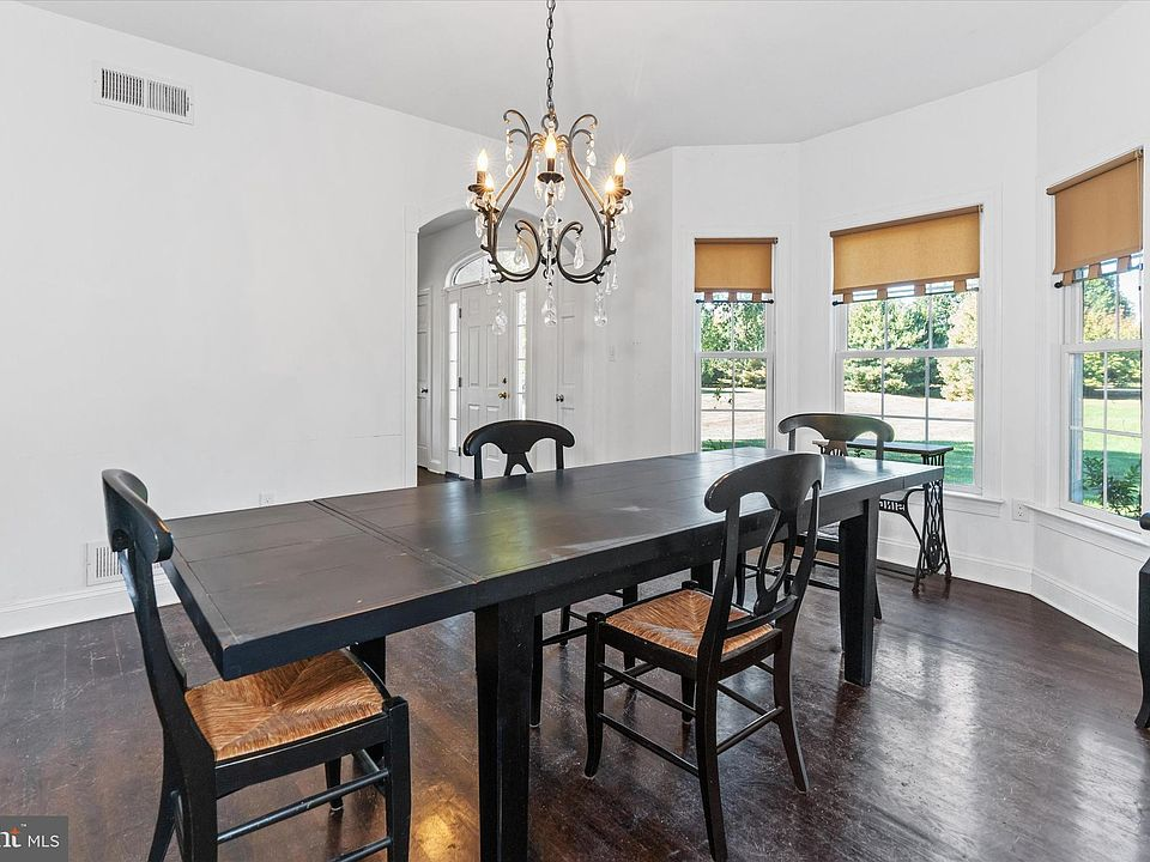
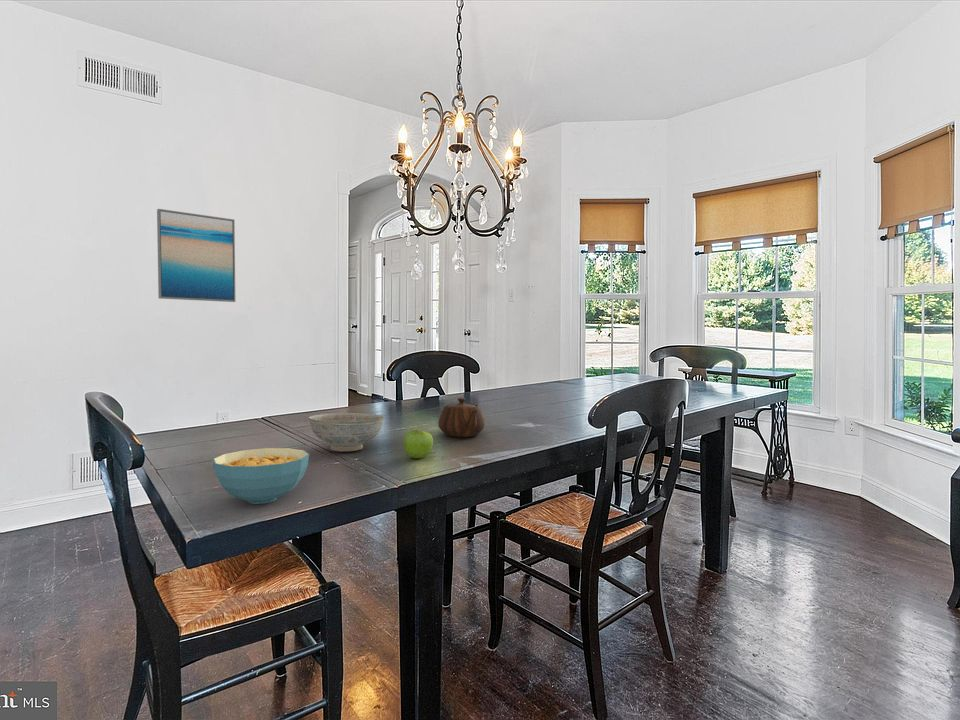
+ wall art [156,208,237,303]
+ fruit [403,429,434,459]
+ decorative bowl [308,412,386,452]
+ teapot [437,397,486,438]
+ cereal bowl [212,447,310,505]
